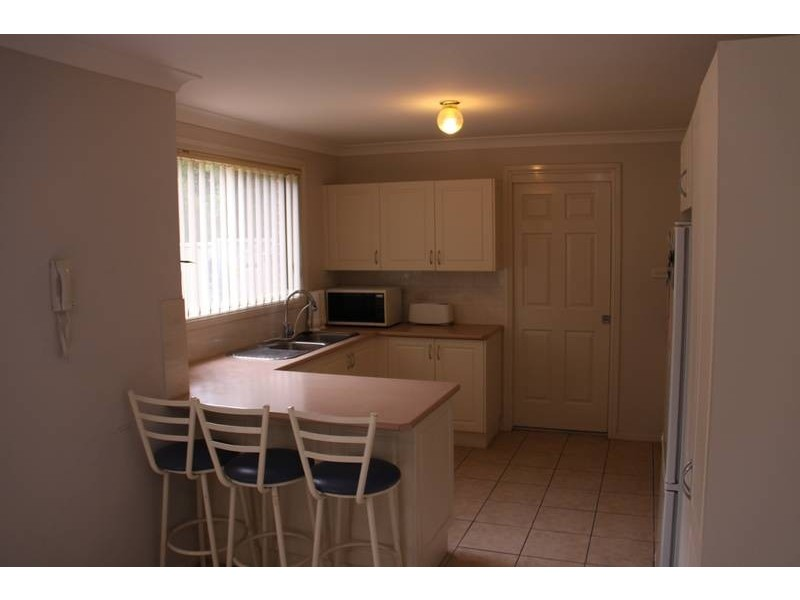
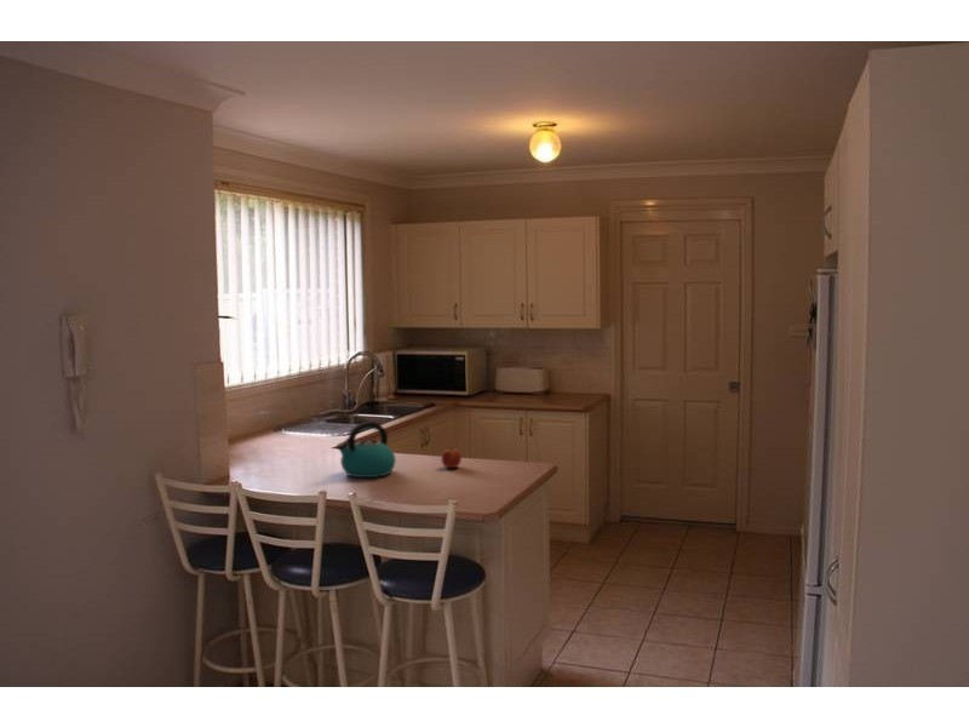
+ kettle [336,420,397,479]
+ fruit [440,446,463,469]
